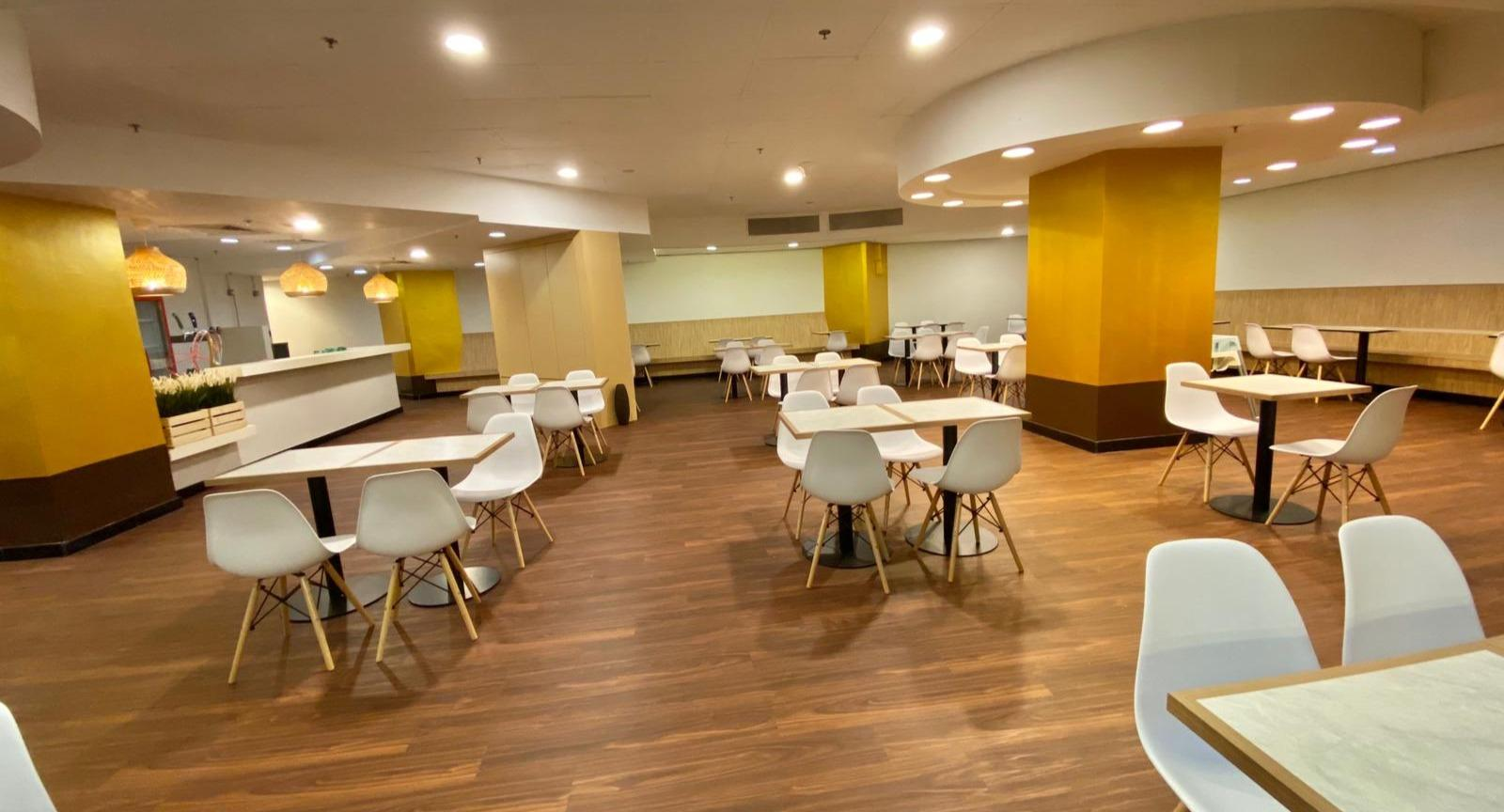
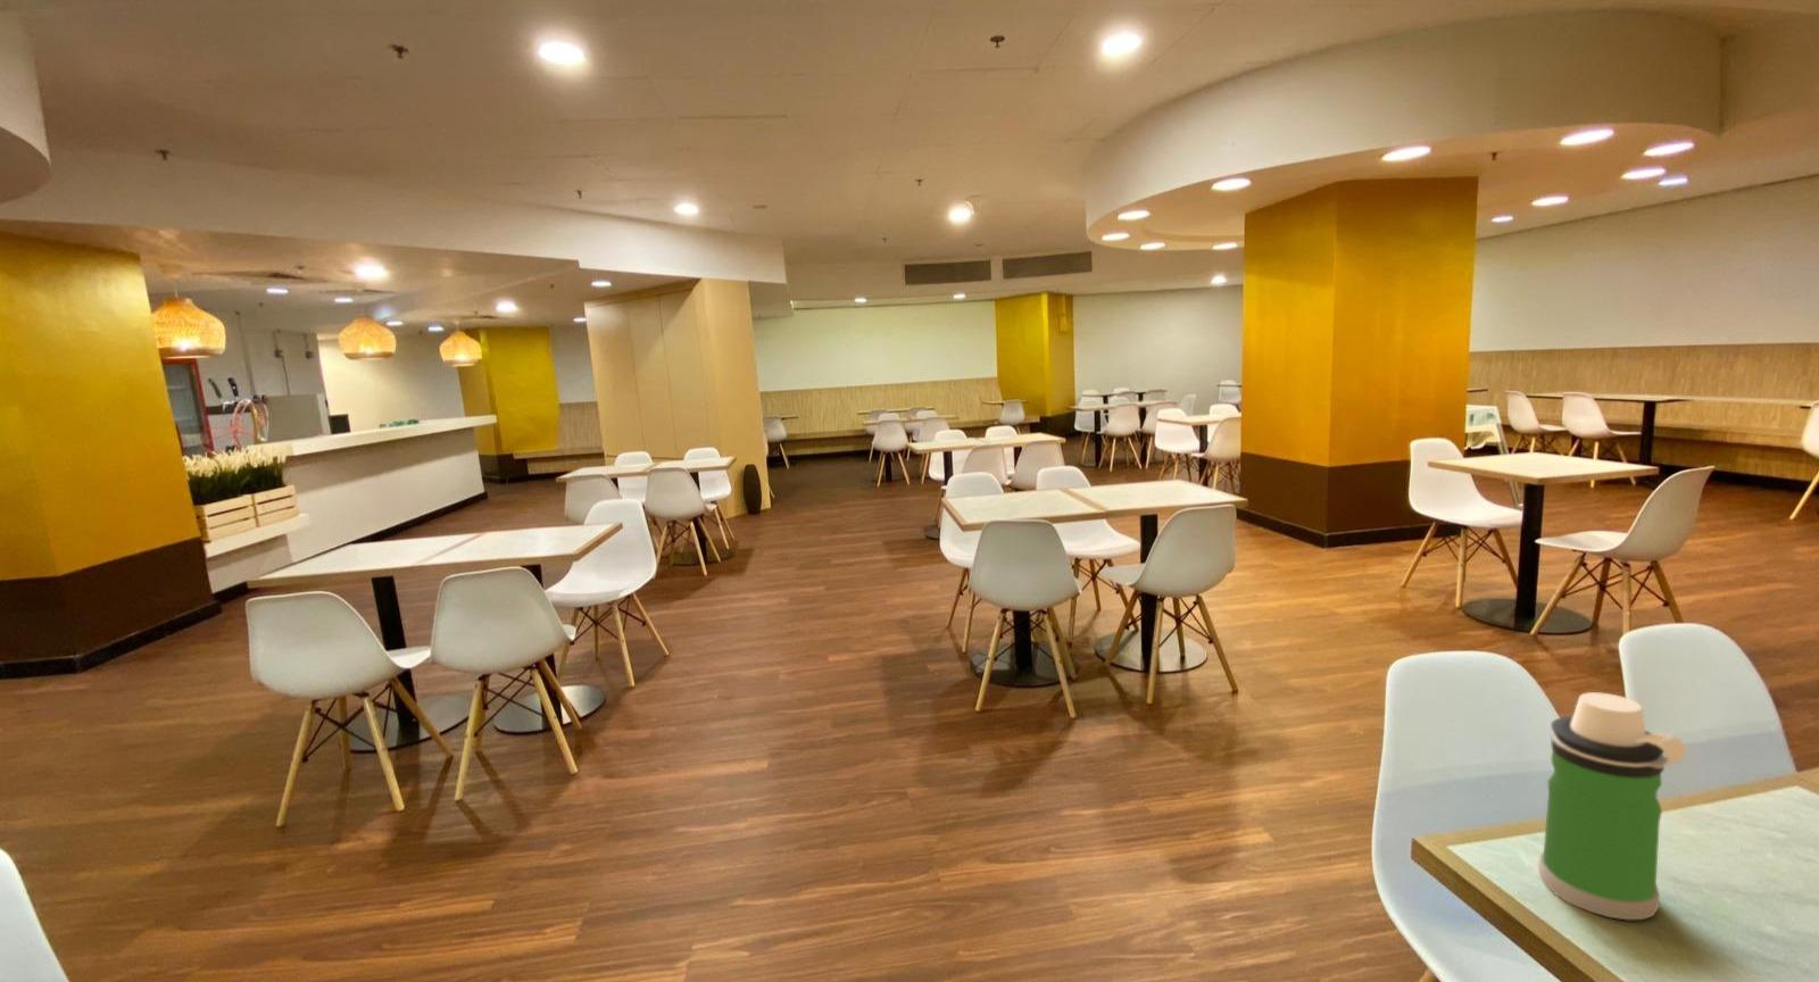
+ water bottle [1537,691,1687,920]
